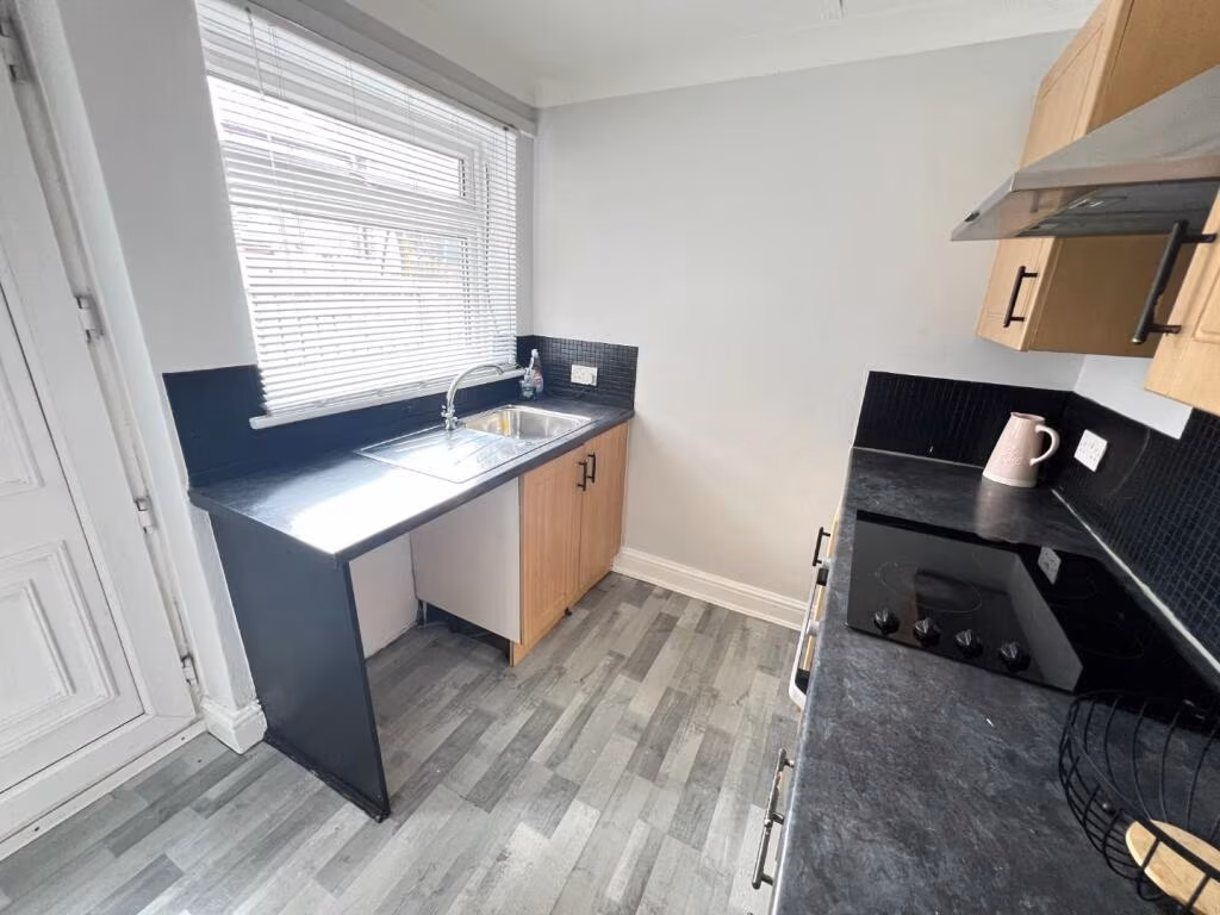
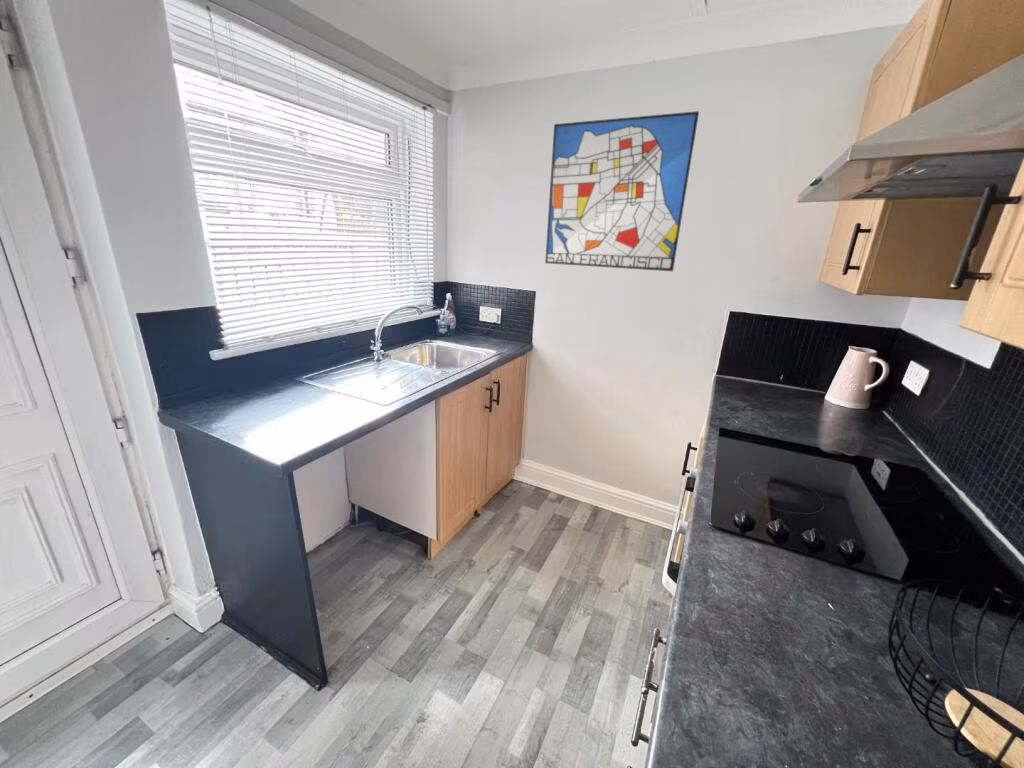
+ wall art [544,110,700,272]
